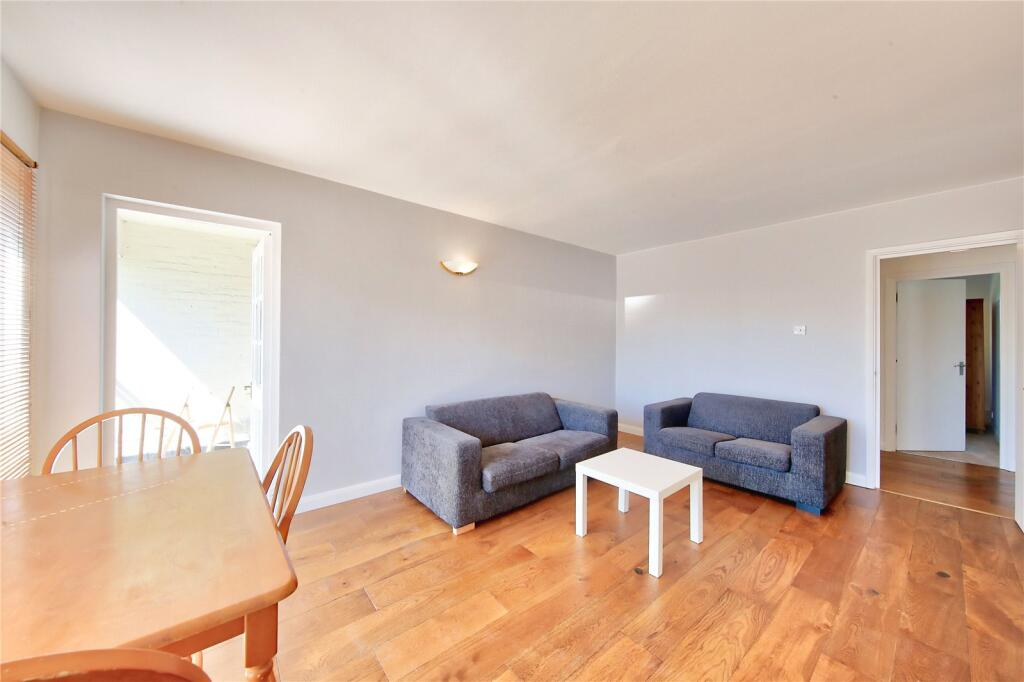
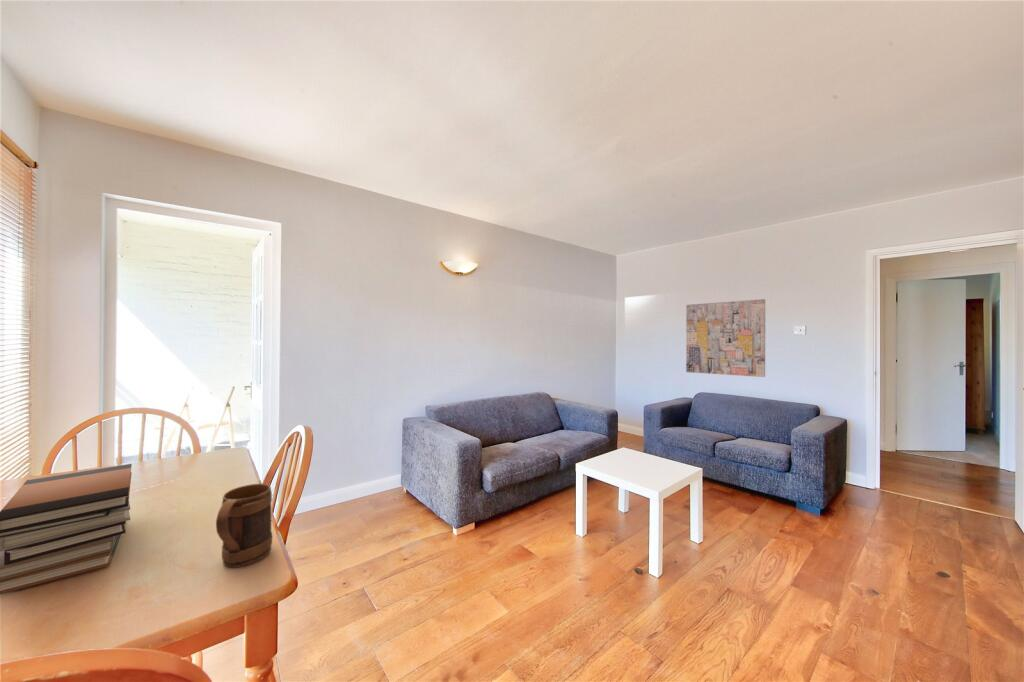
+ mug [215,483,273,568]
+ wall art [685,298,766,378]
+ book stack [0,463,133,595]
